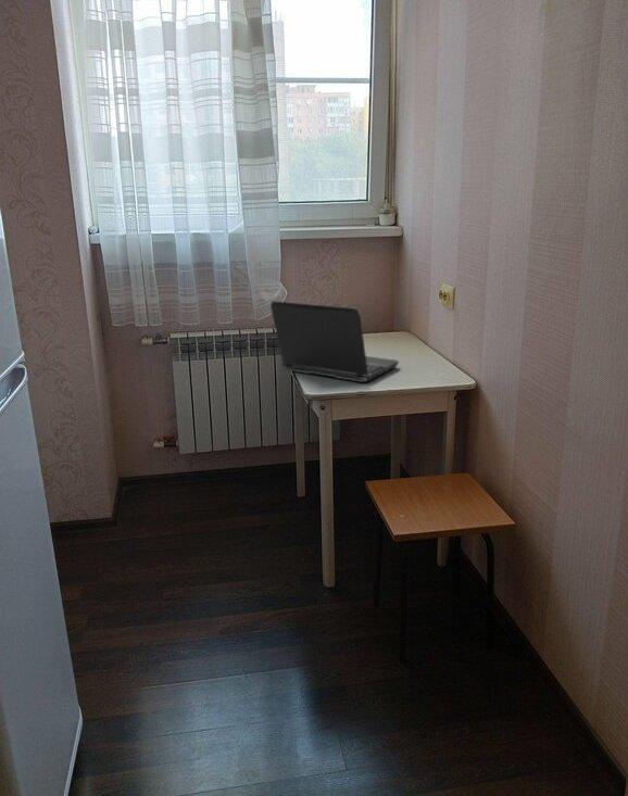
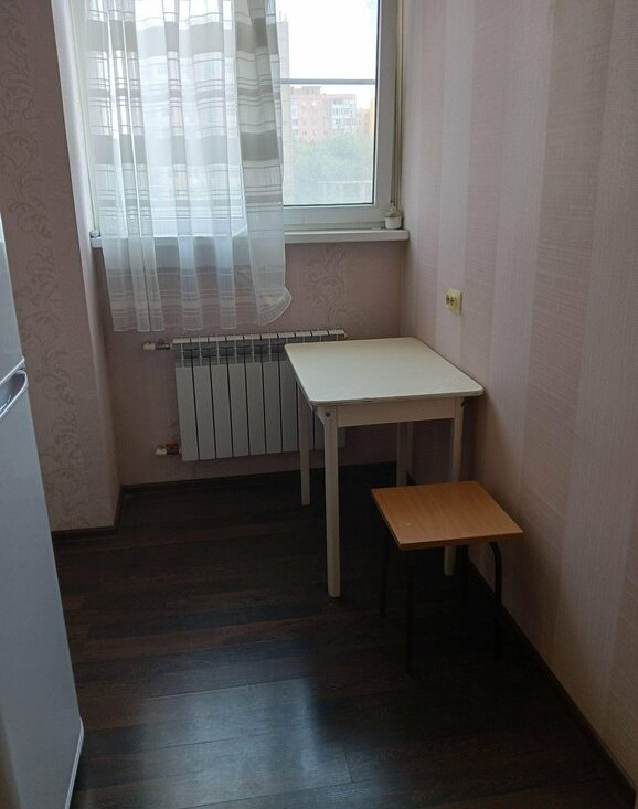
- laptop computer [269,300,400,383]
